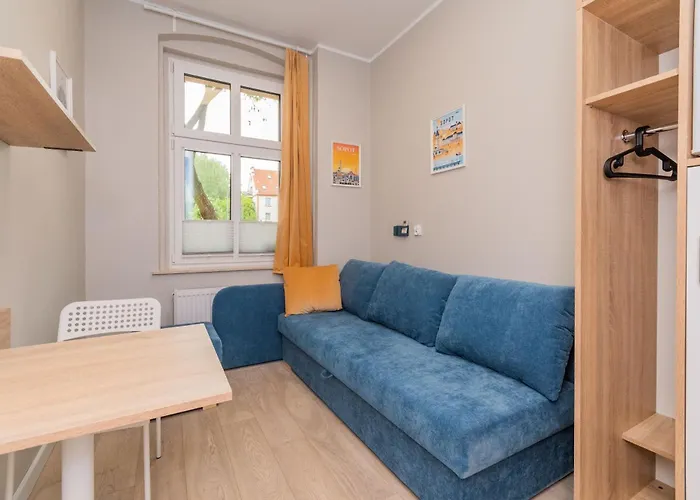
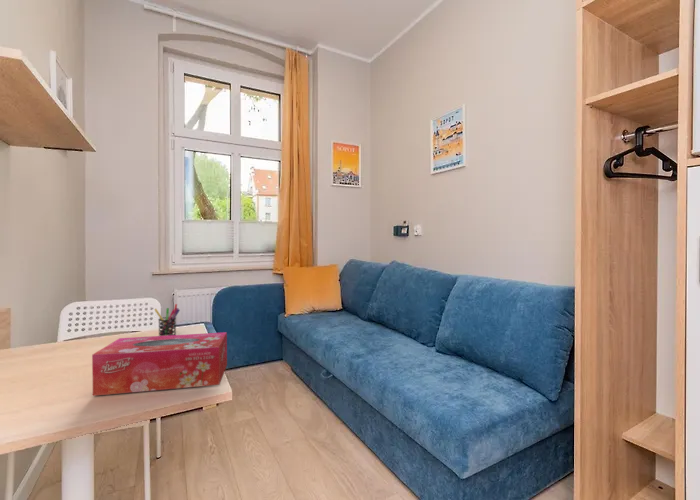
+ pen holder [153,303,181,336]
+ tissue box [91,331,228,397]
